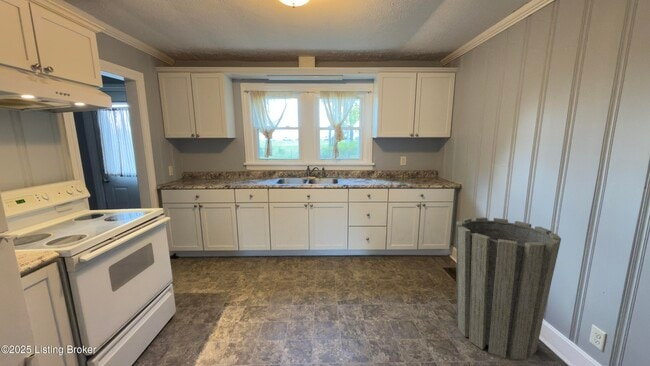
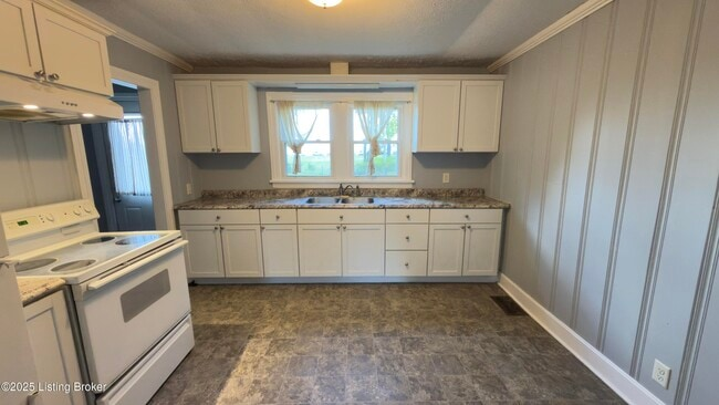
- trash can [455,216,562,360]
